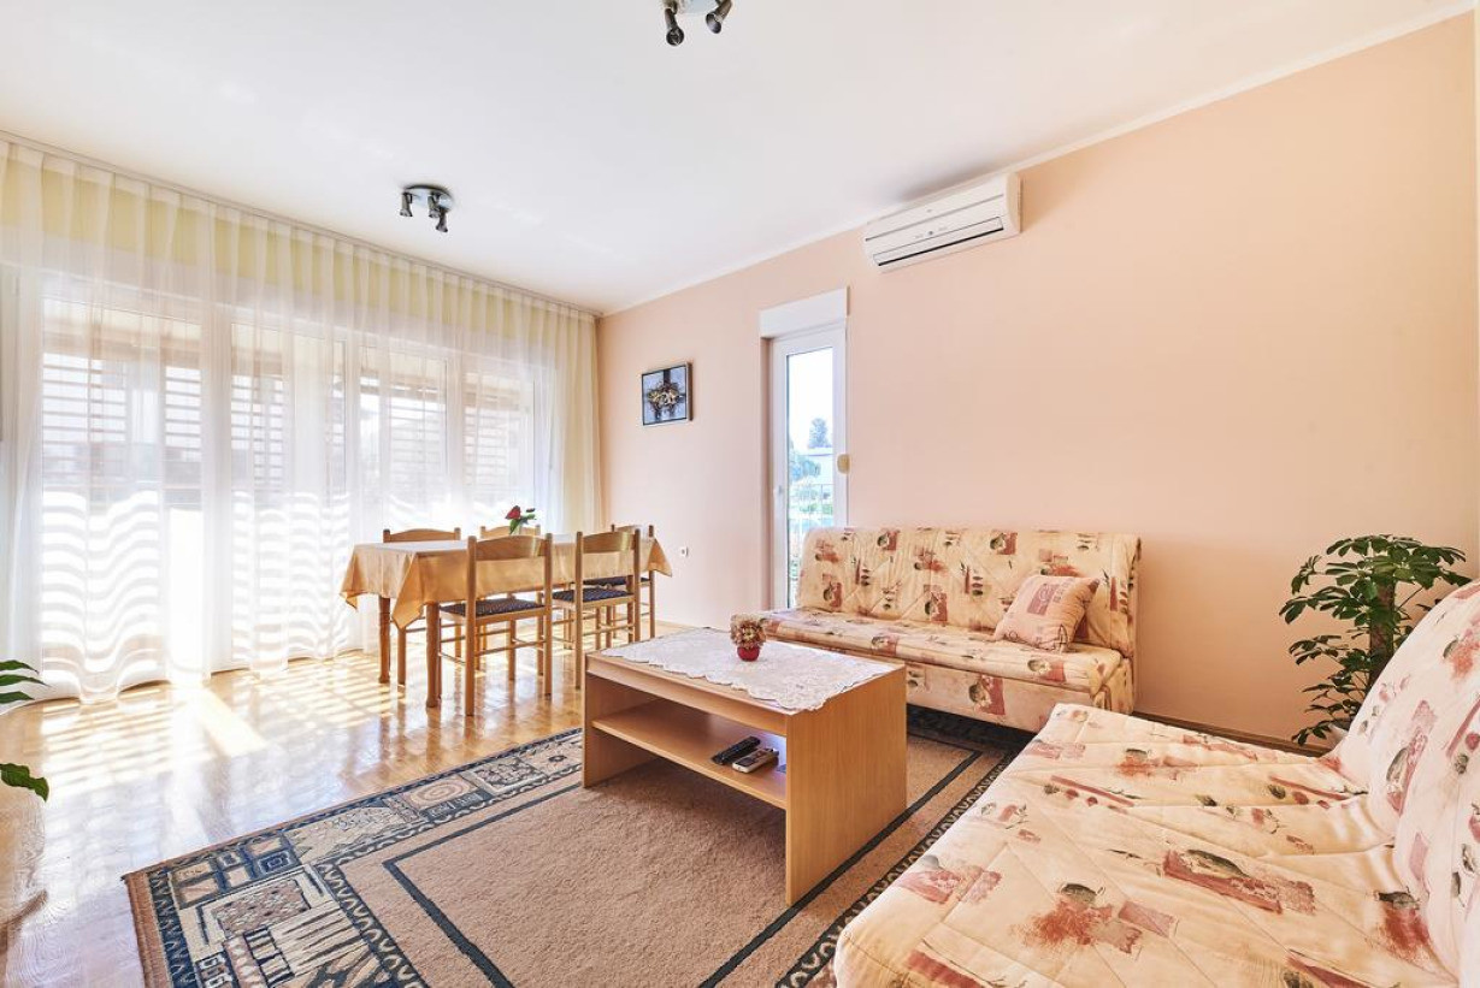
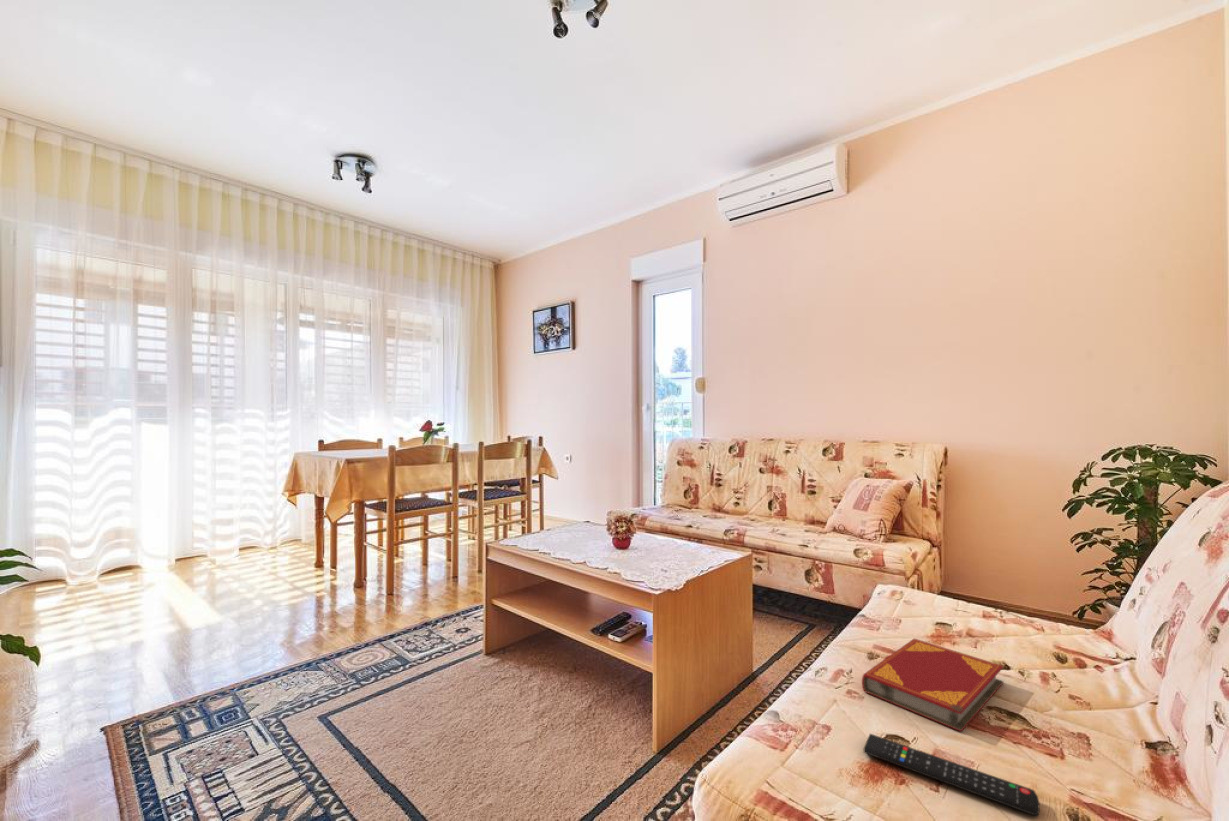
+ hardback book [861,638,1005,733]
+ remote control [863,733,1040,817]
